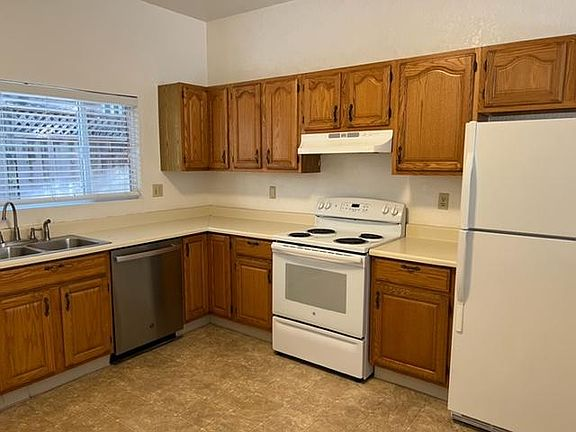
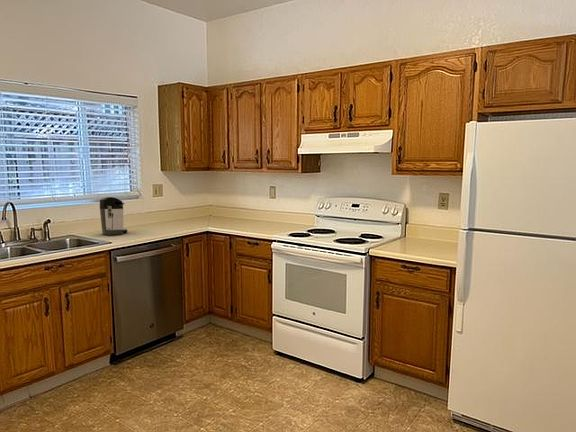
+ coffee maker [99,196,128,236]
